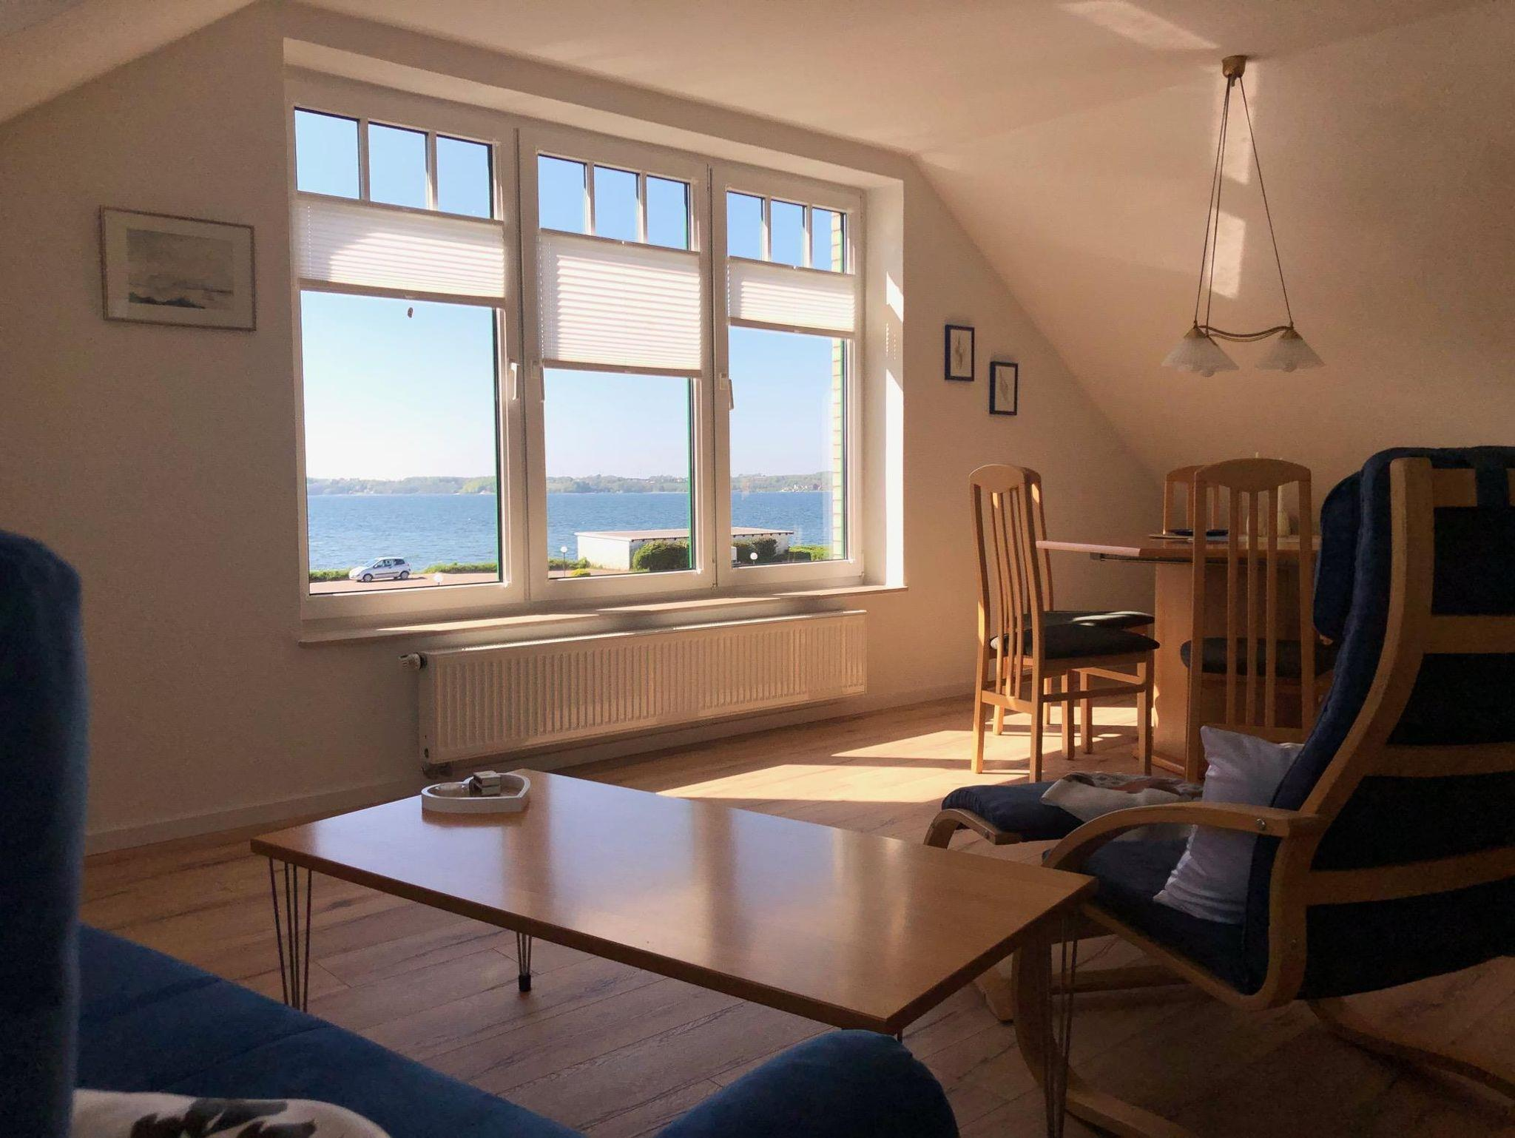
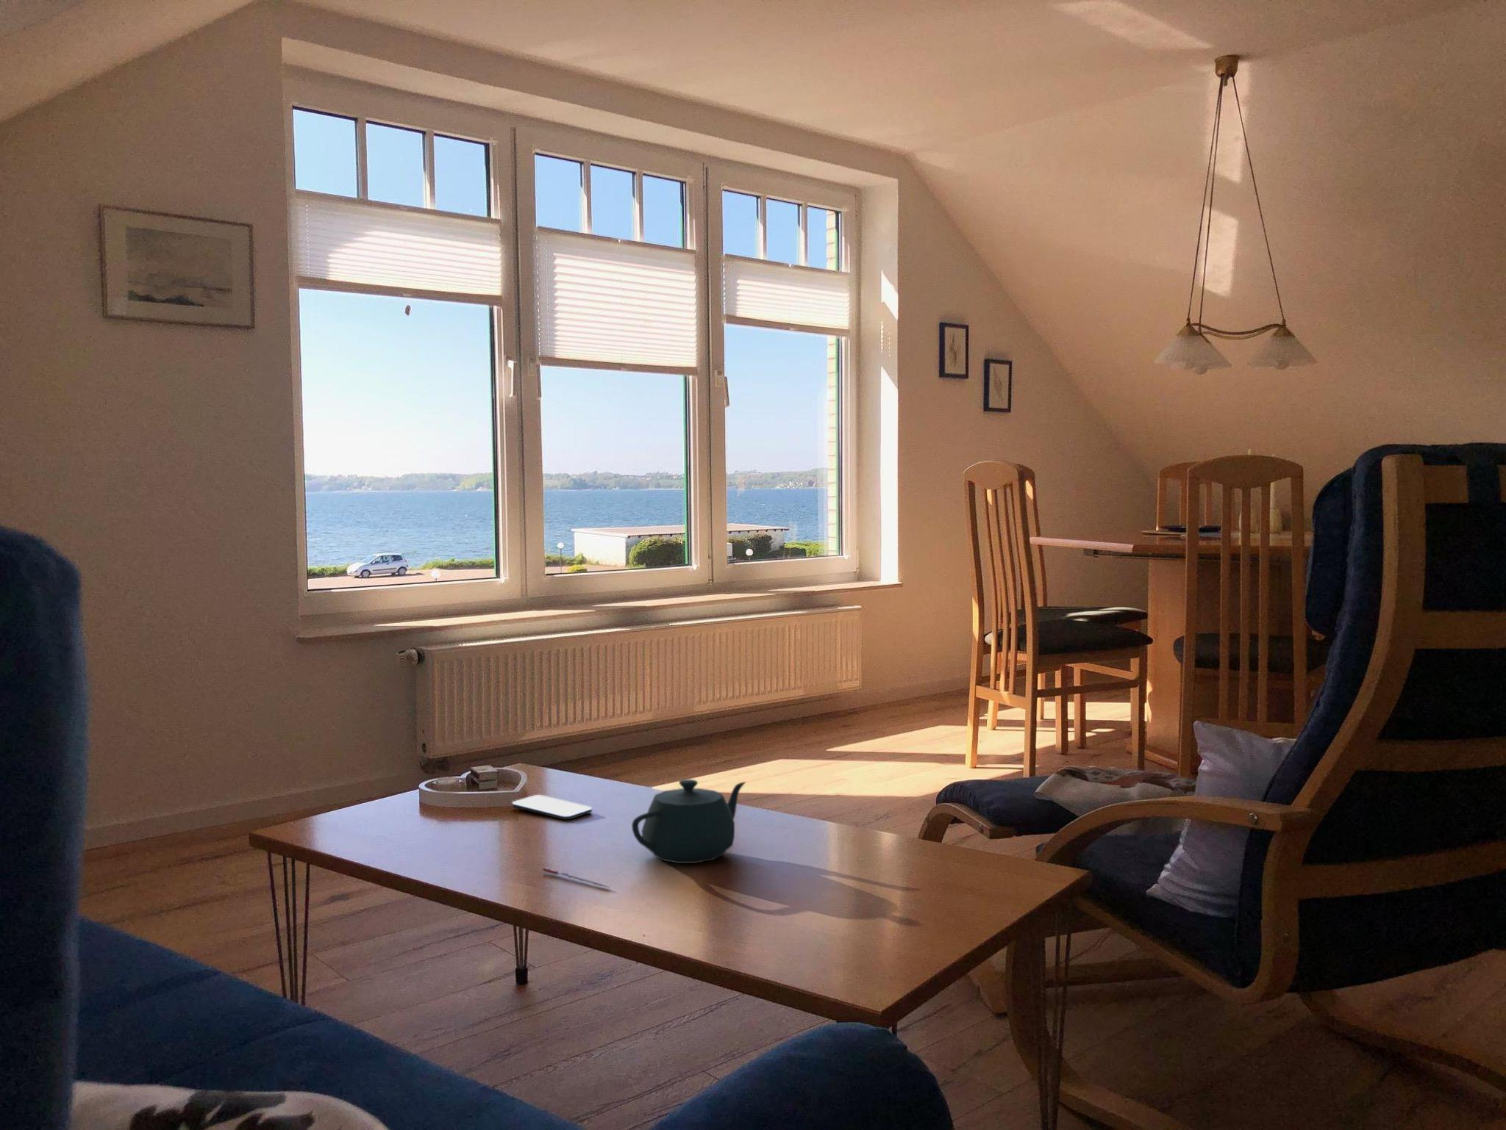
+ pen [542,866,610,888]
+ teapot [631,779,746,864]
+ smartphone [512,794,593,820]
